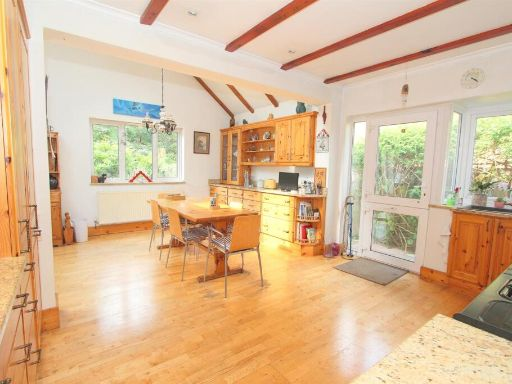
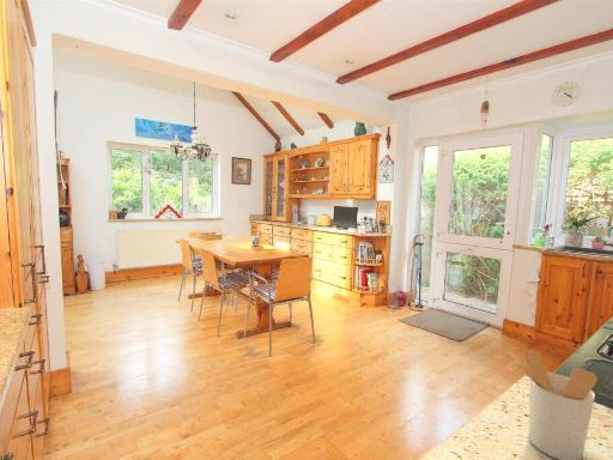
+ utensil holder [508,349,599,460]
